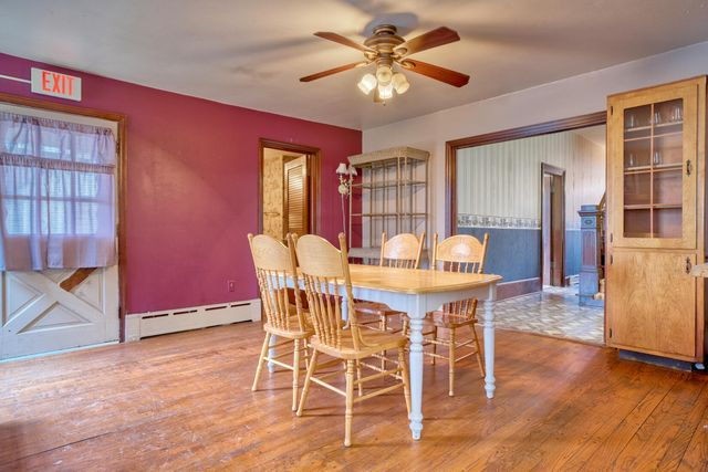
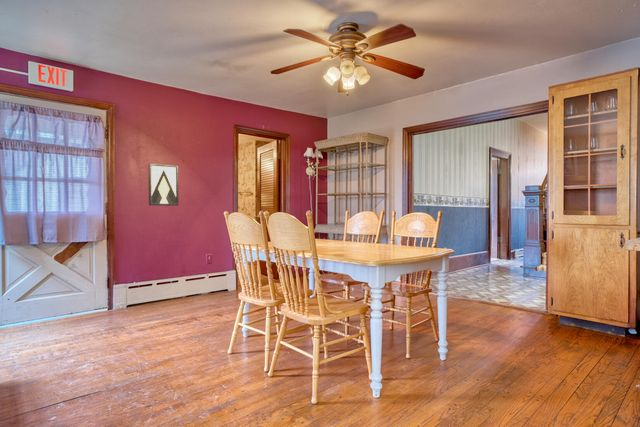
+ wall art [148,162,179,207]
